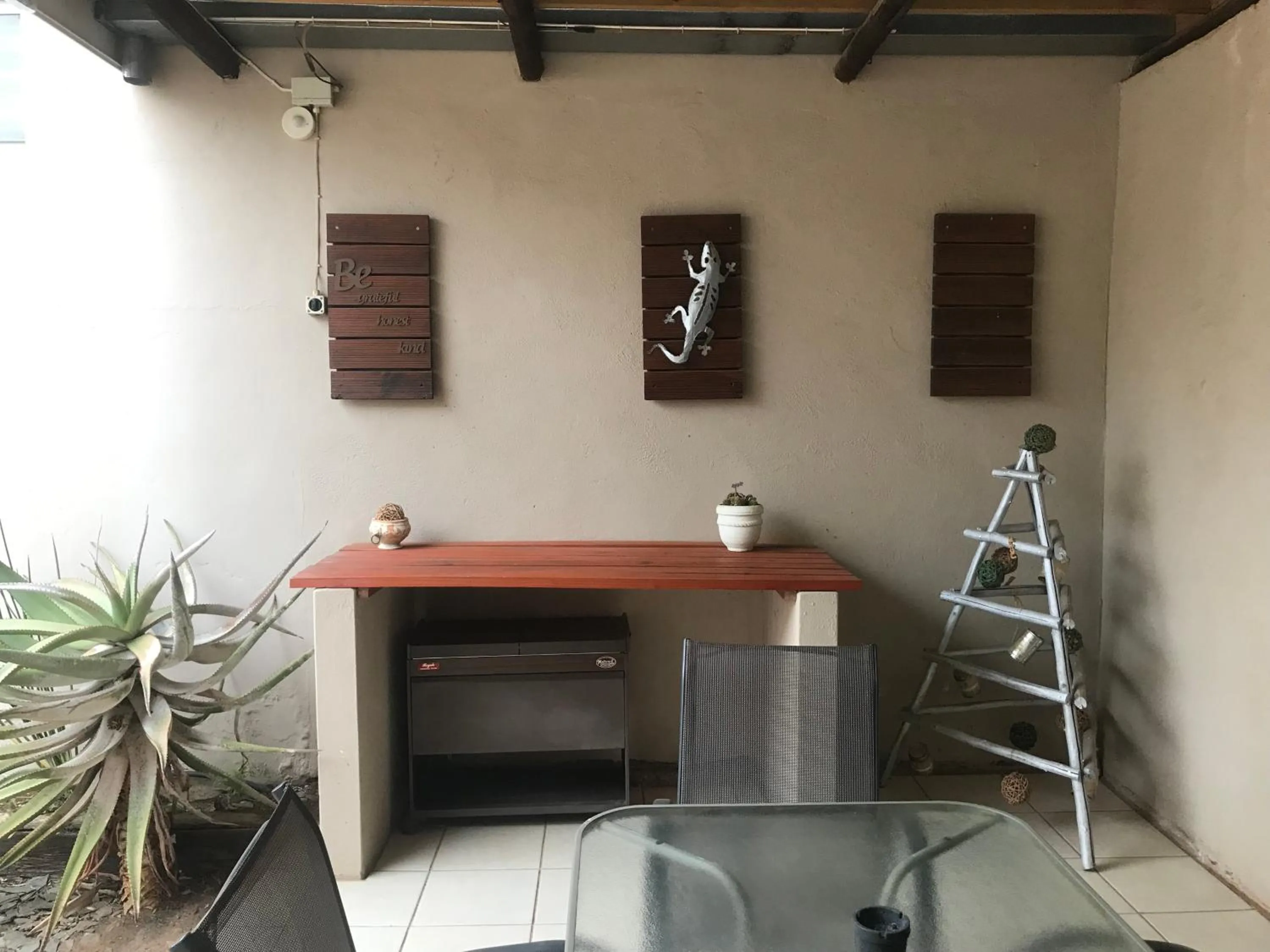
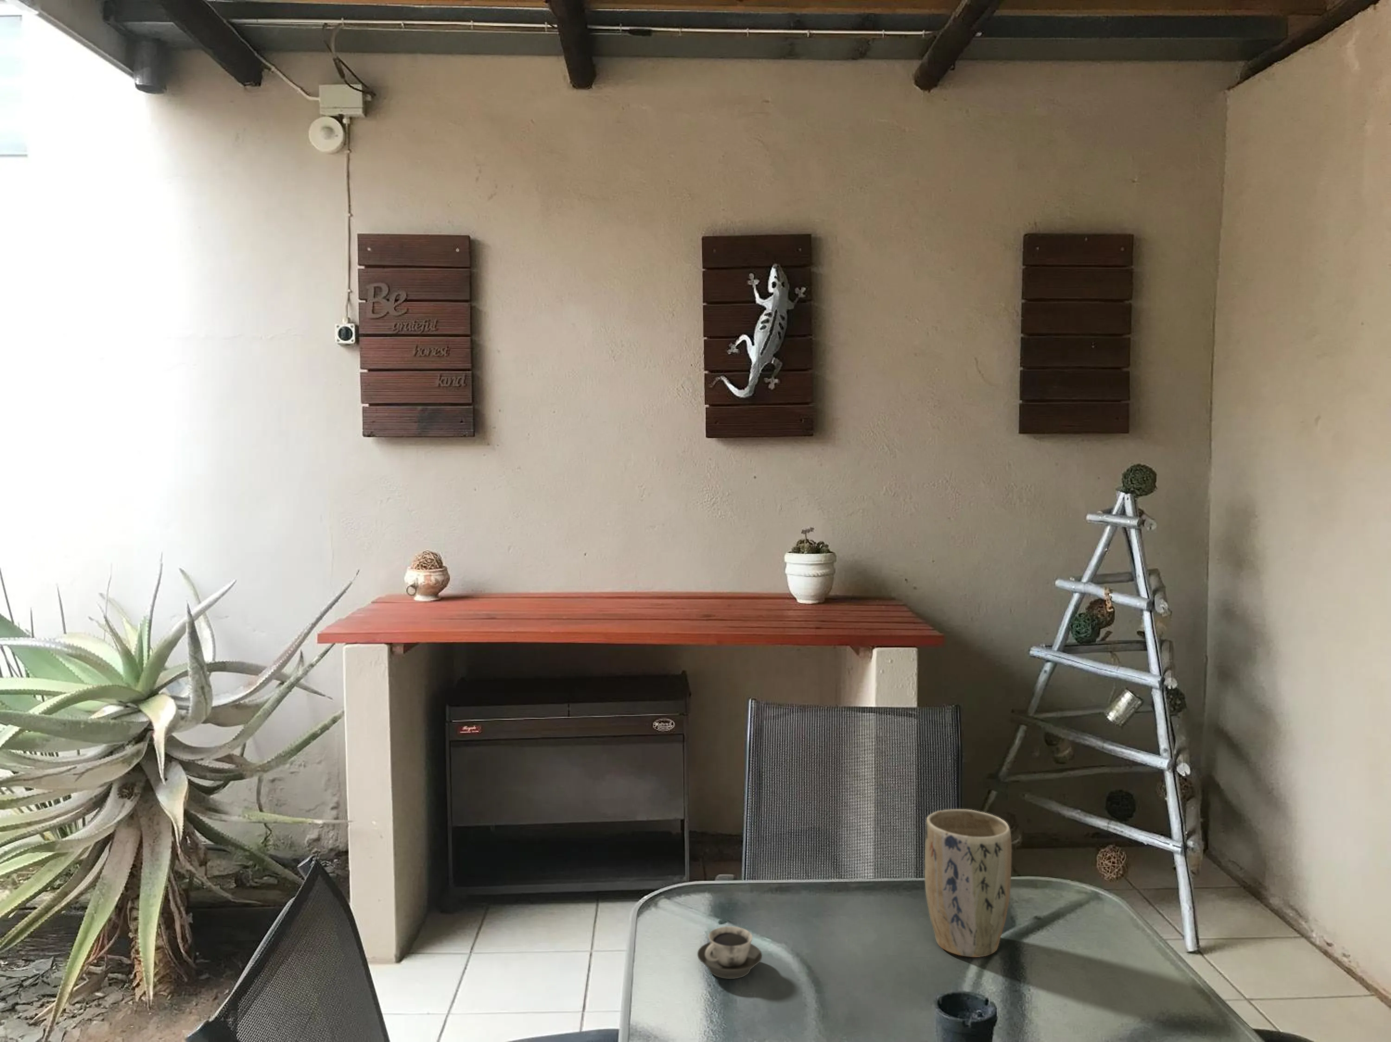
+ cup [697,926,762,980]
+ plant pot [923,809,1012,958]
